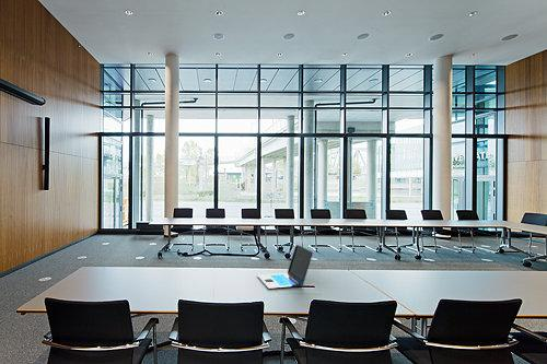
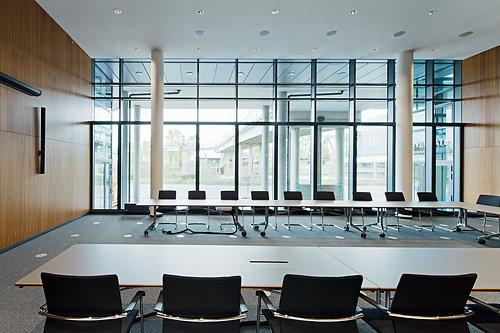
- laptop [257,244,314,290]
